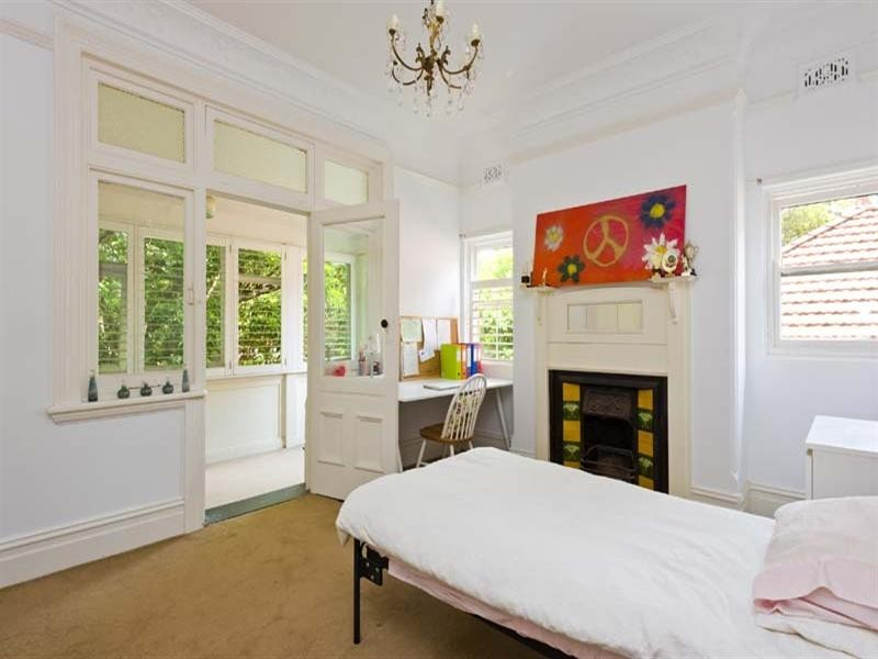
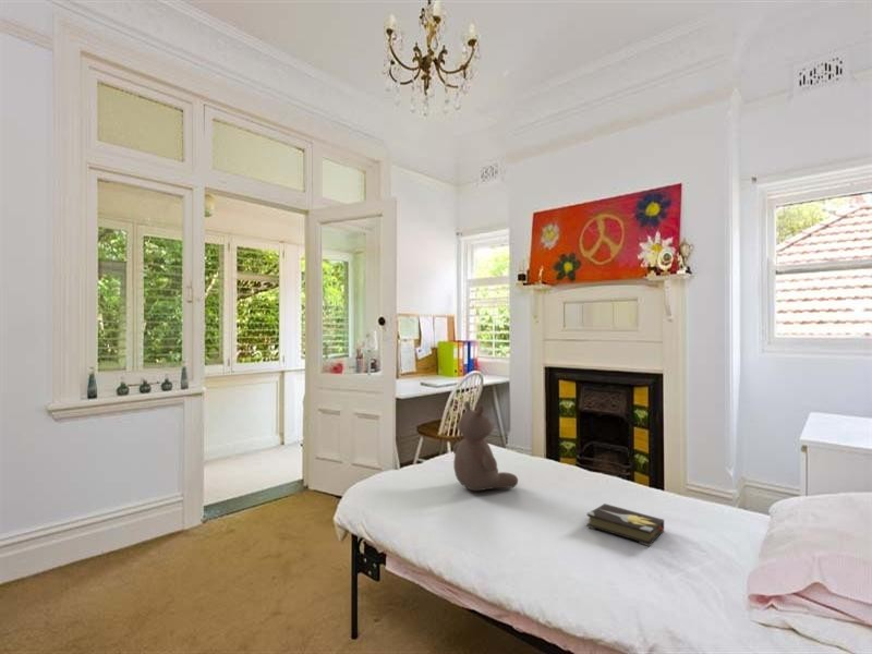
+ bear [452,400,519,492]
+ hardback book [585,502,665,547]
